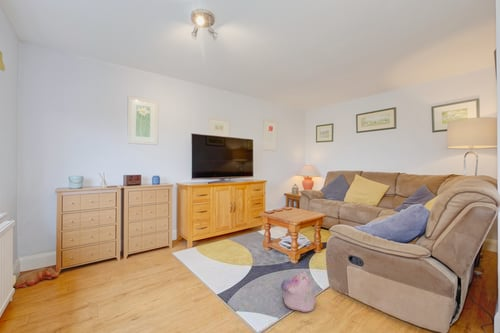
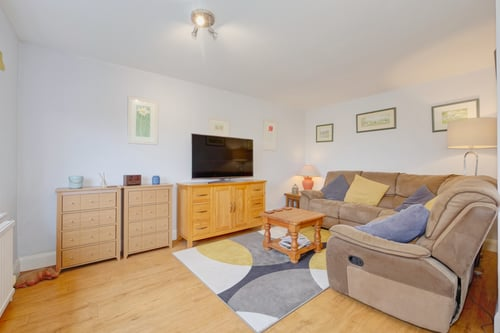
- plush toy [280,270,317,313]
